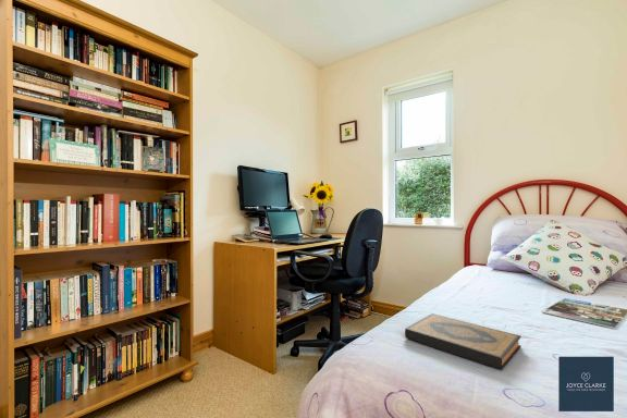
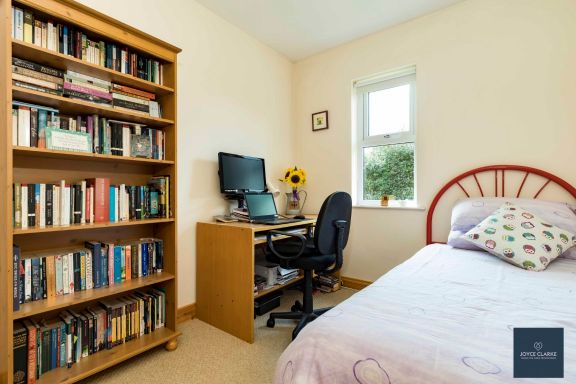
- magazine [541,297,627,330]
- hardback book [404,312,522,370]
